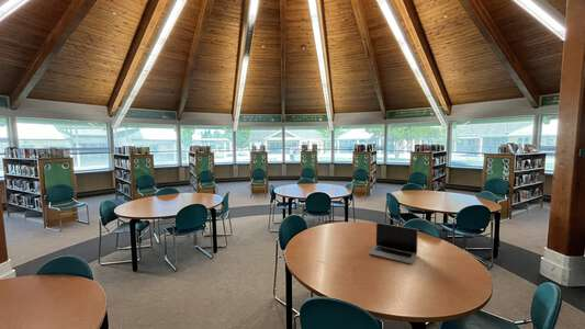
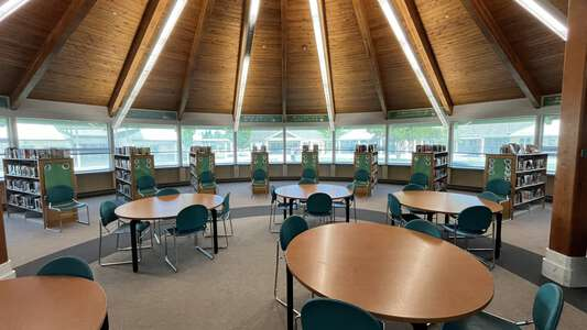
- laptop [367,222,419,264]
